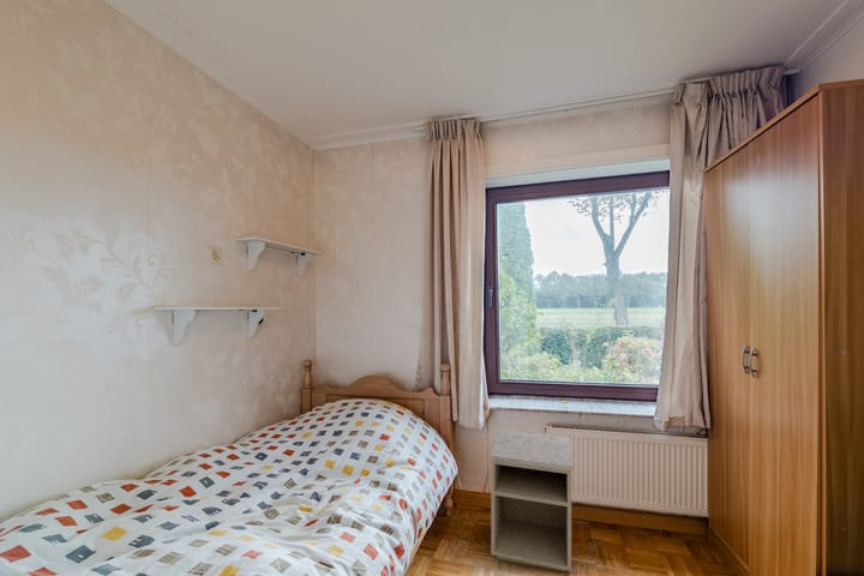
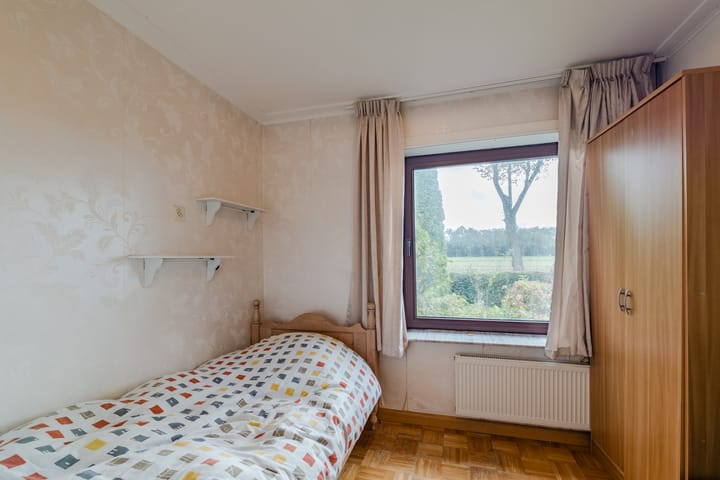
- nightstand [488,428,574,572]
